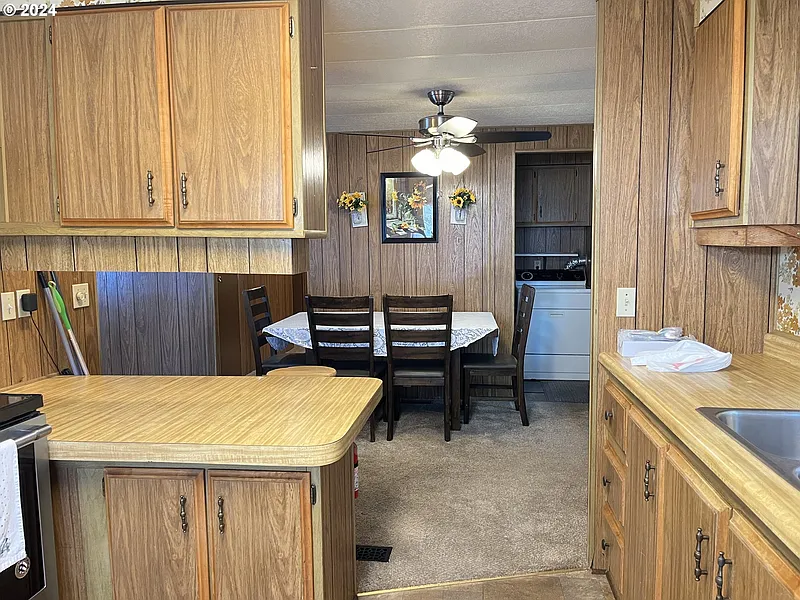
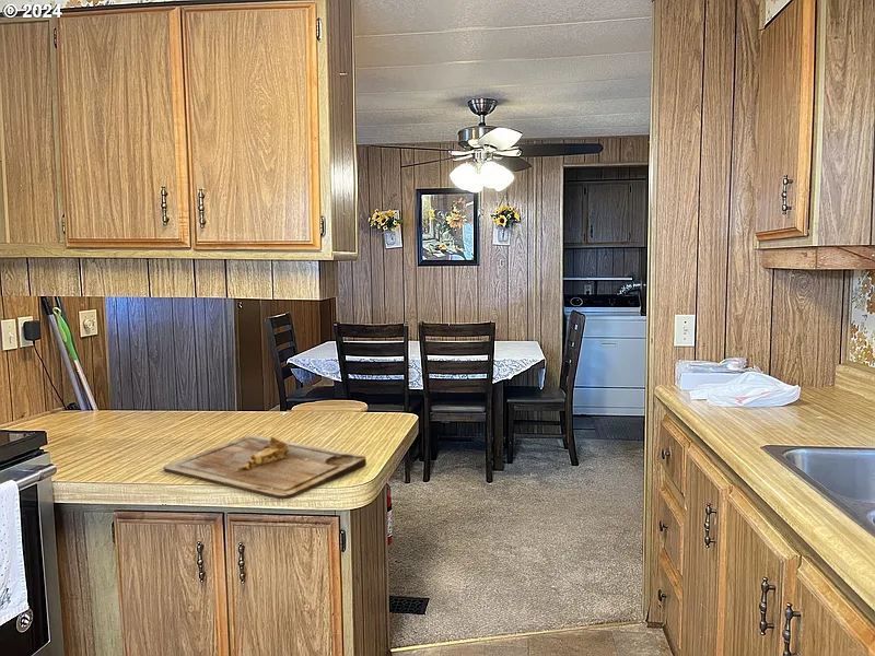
+ cutting board [162,434,368,500]
